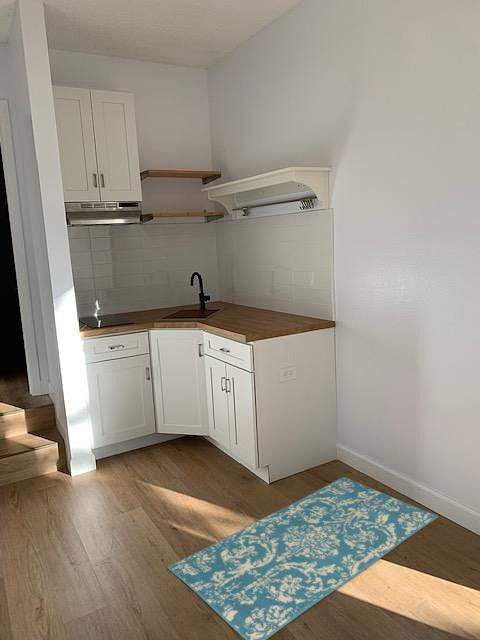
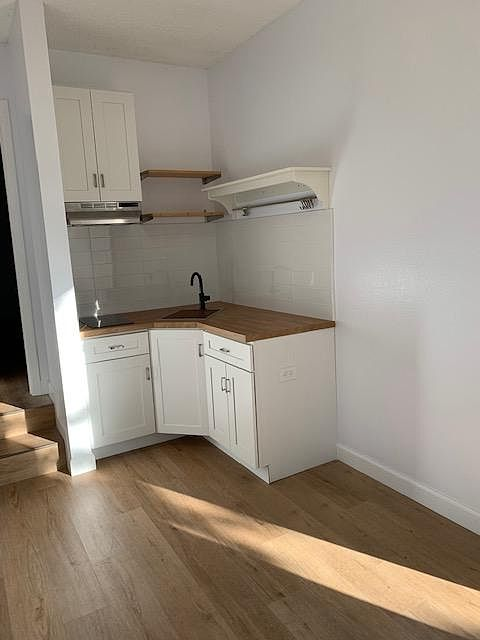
- rug [166,476,439,640]
